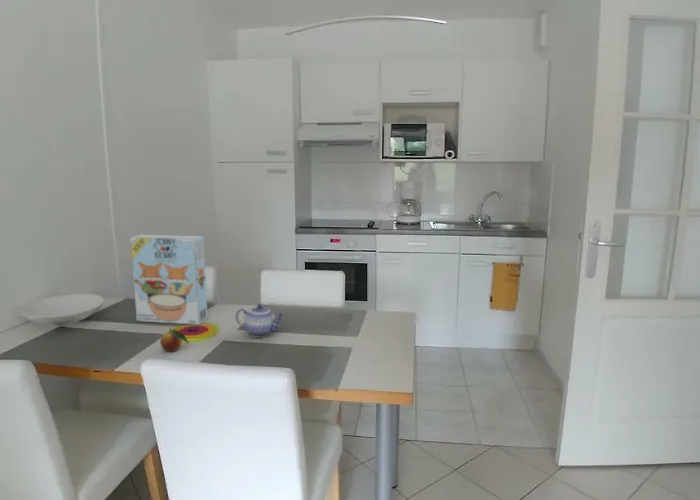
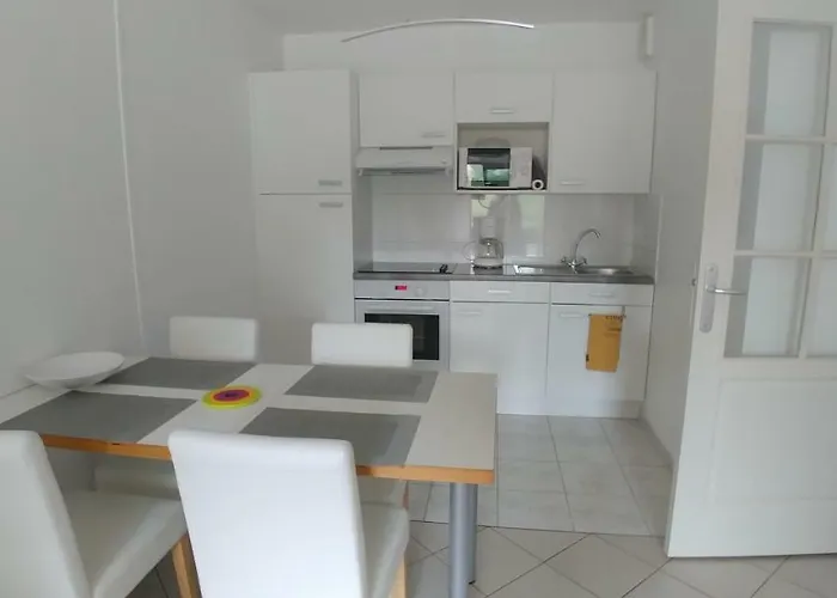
- cereal box [129,234,209,326]
- fruit [159,327,190,353]
- teapot [235,303,285,339]
